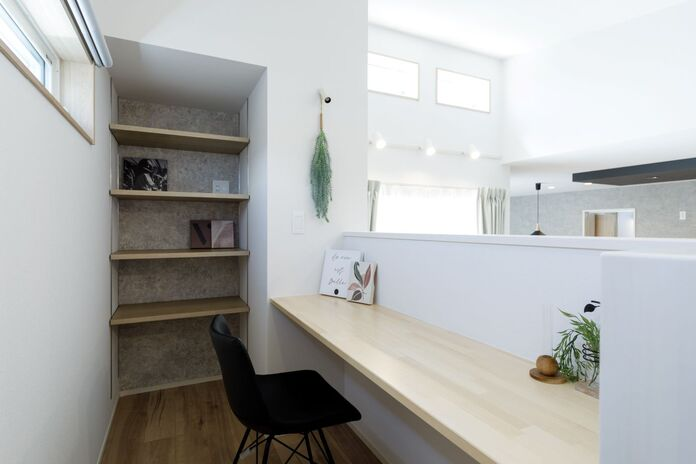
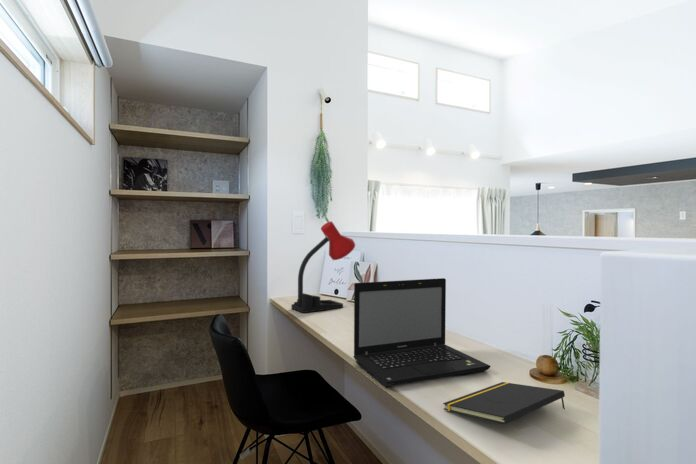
+ laptop [352,277,492,388]
+ desk lamp [290,220,356,314]
+ notepad [442,381,566,425]
